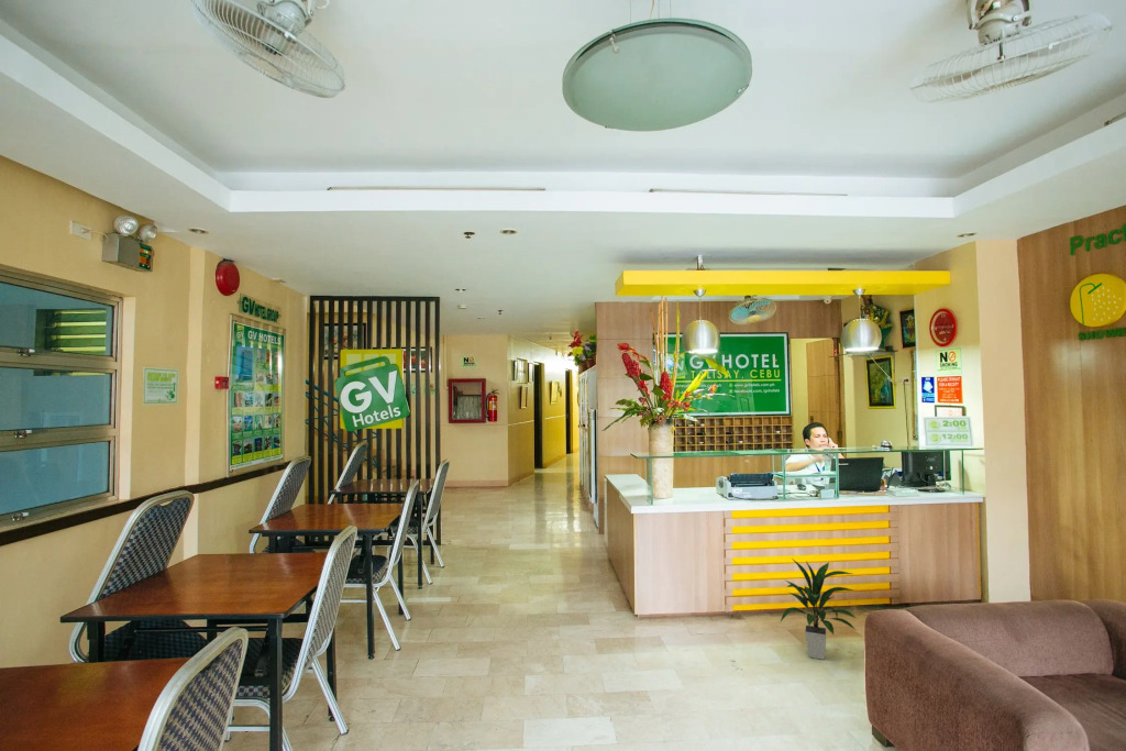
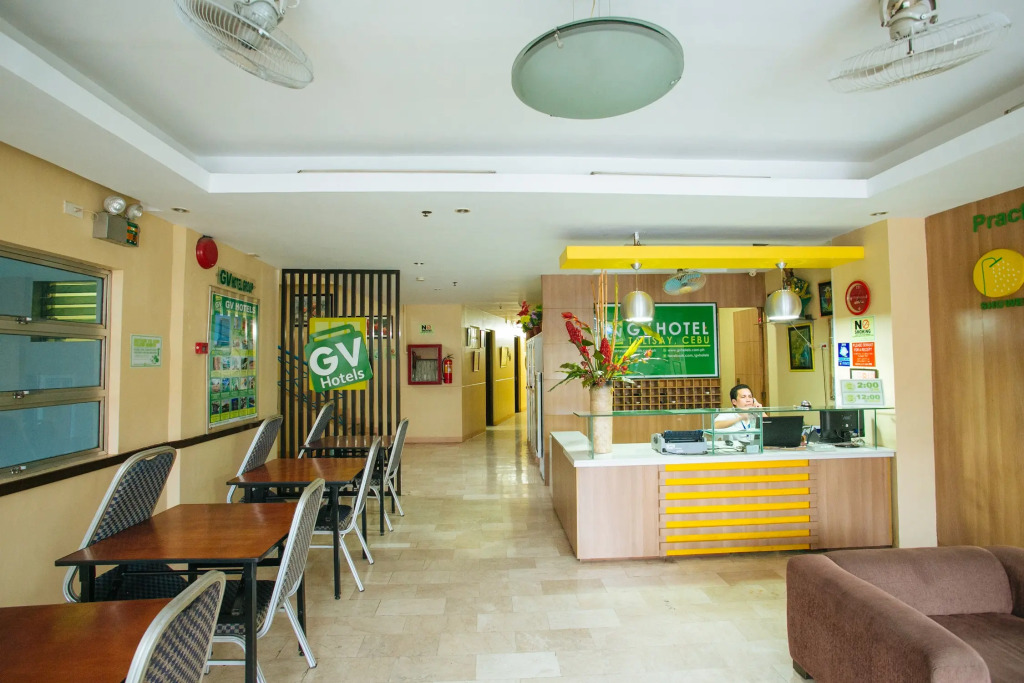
- indoor plant [780,559,859,661]
